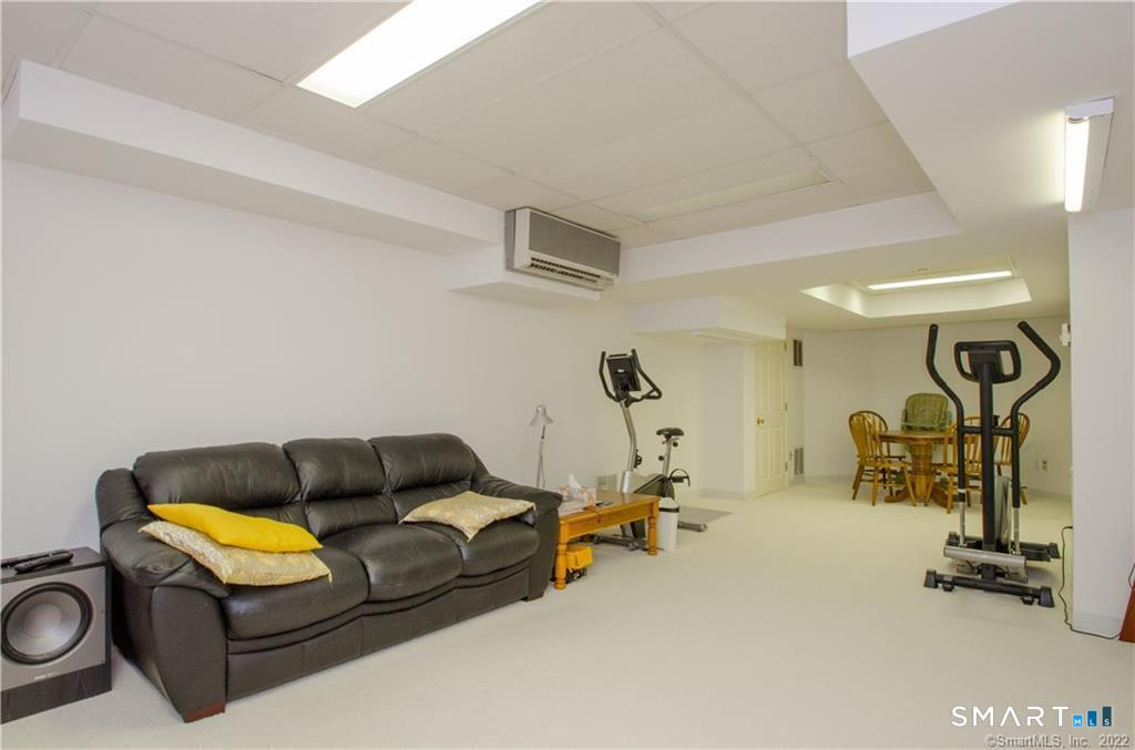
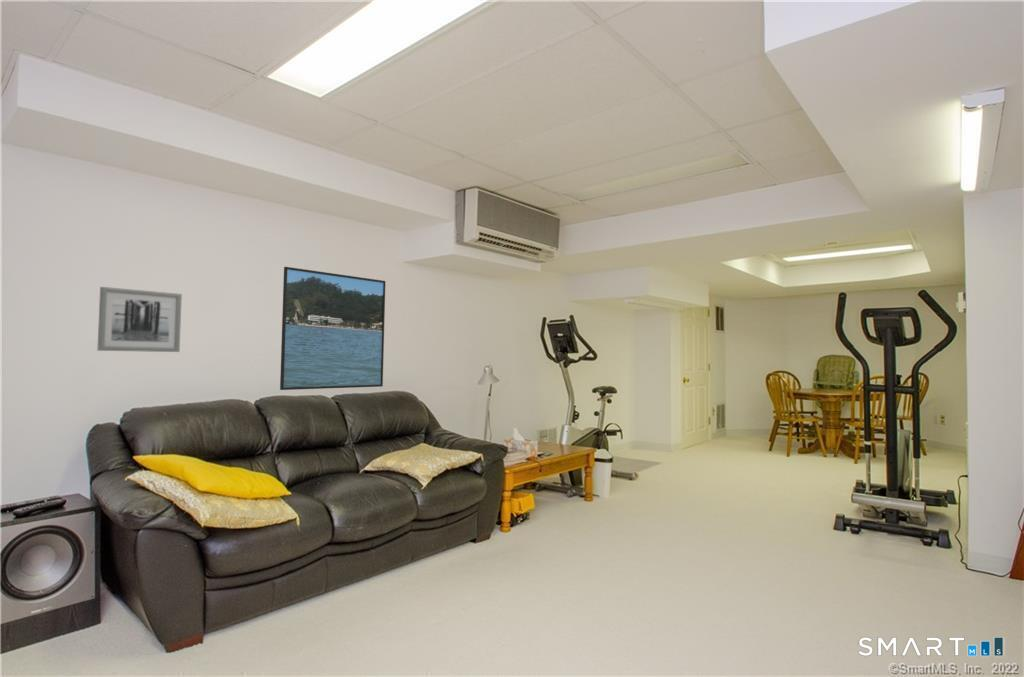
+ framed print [279,266,386,391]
+ wall art [96,286,183,353]
